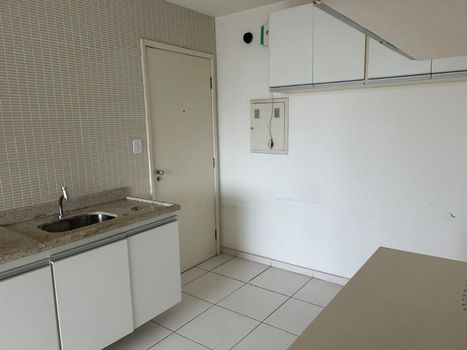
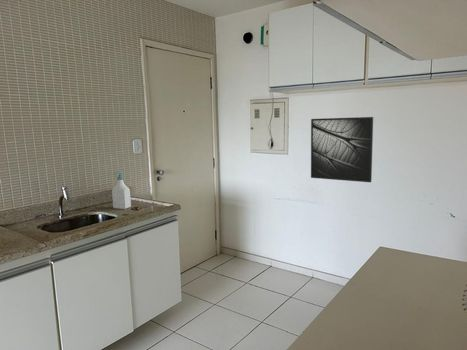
+ soap bottle [111,170,132,210]
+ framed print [310,116,374,183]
